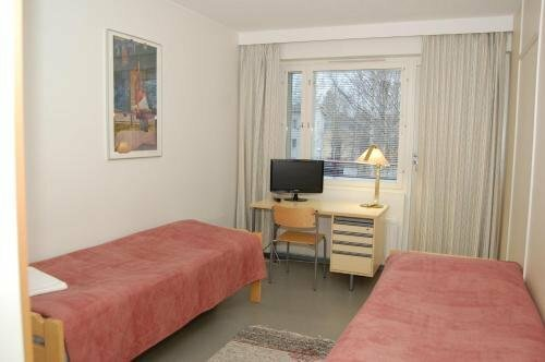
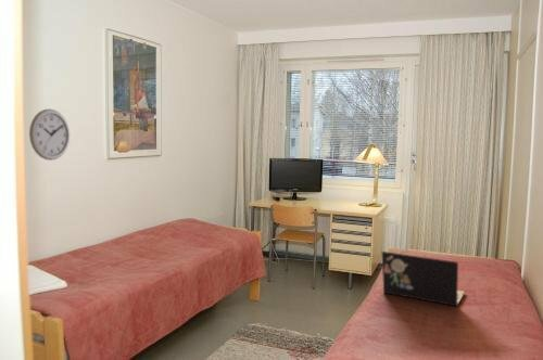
+ wall clock [28,108,71,162]
+ laptop [381,250,466,308]
